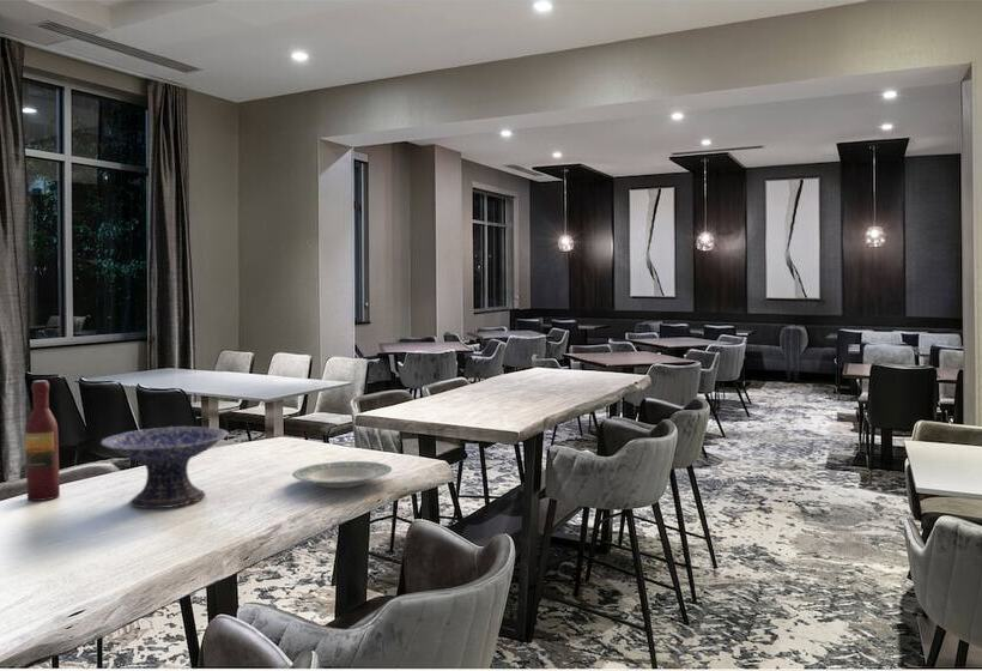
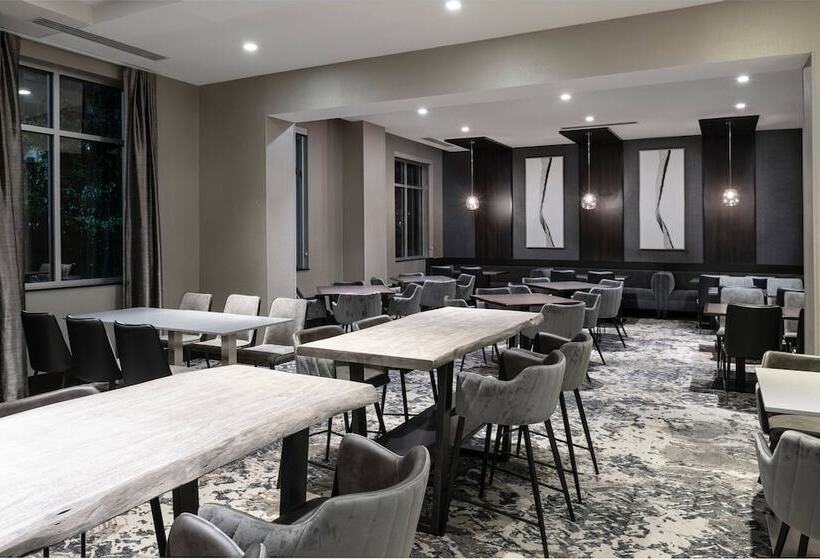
- plate [291,460,393,489]
- wine bottle [24,380,61,502]
- decorative bowl [99,425,230,509]
